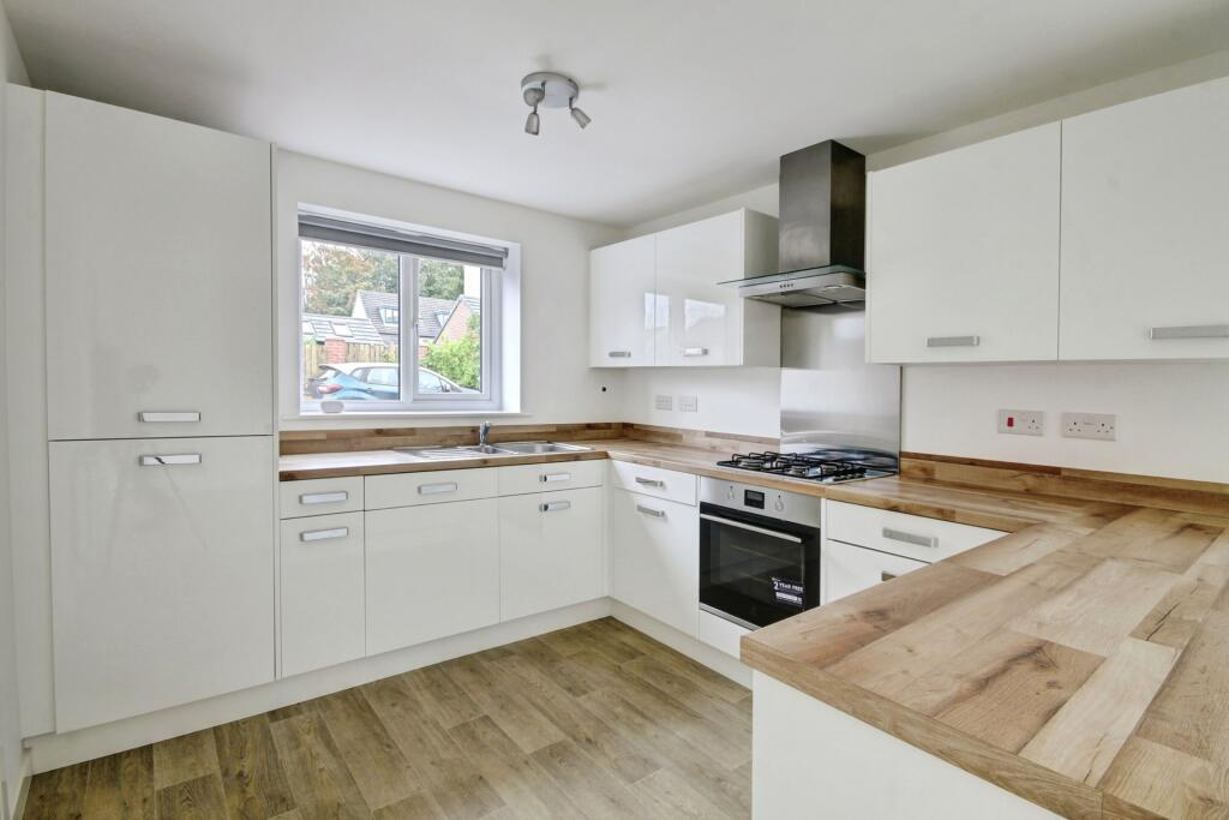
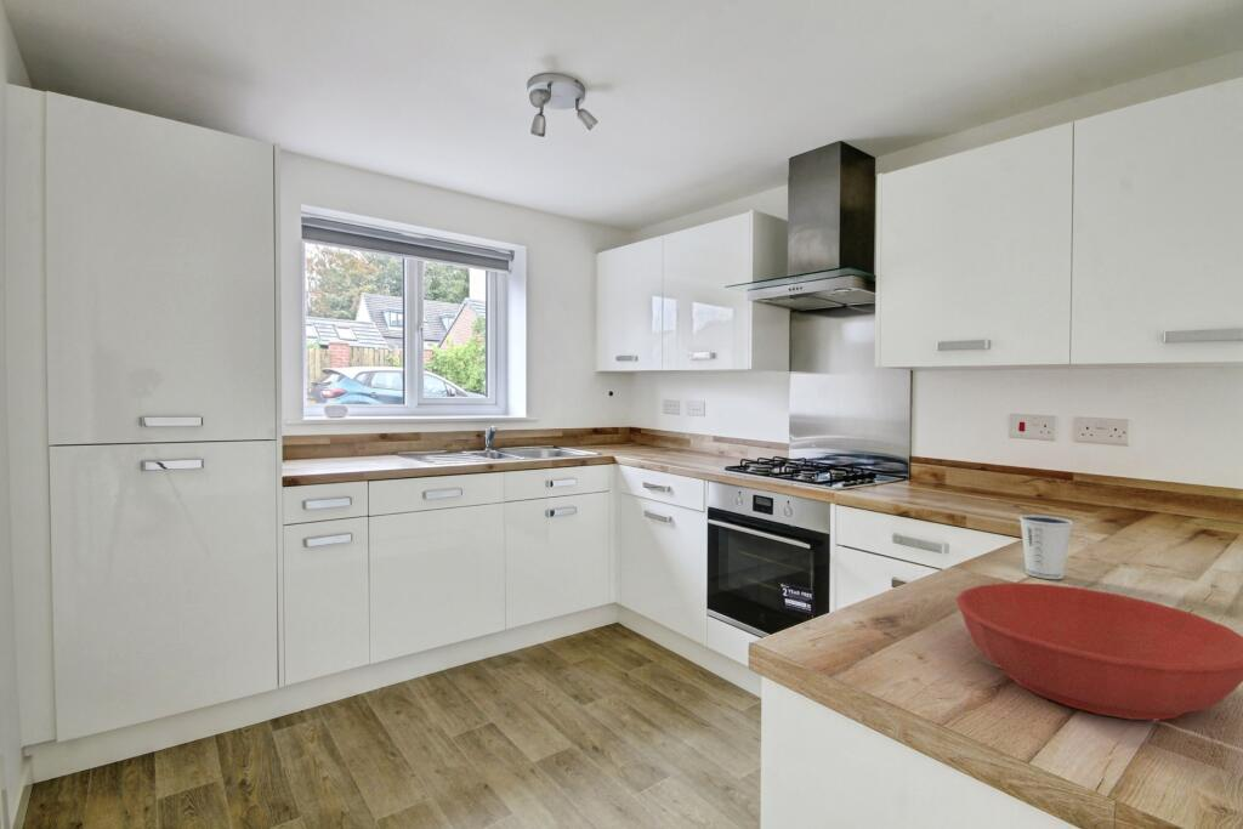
+ dixie cup [1018,513,1074,580]
+ bowl [955,581,1243,721]
